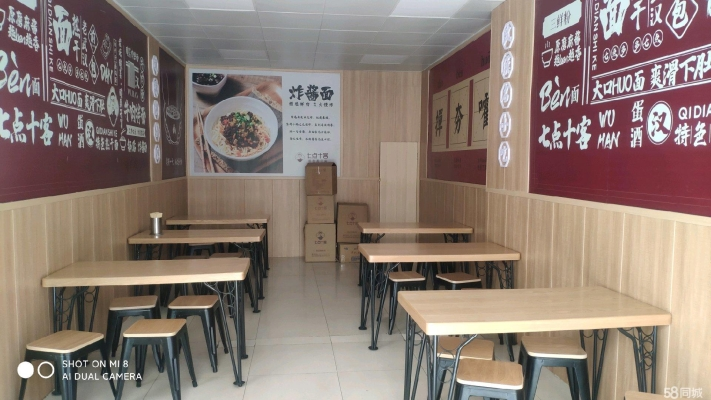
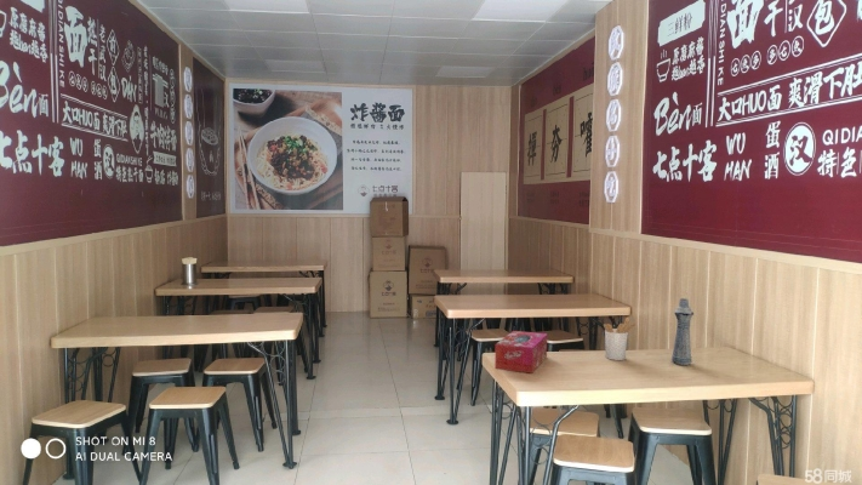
+ tissue box [493,330,548,373]
+ utensil holder [603,316,636,361]
+ bottle [670,297,695,366]
